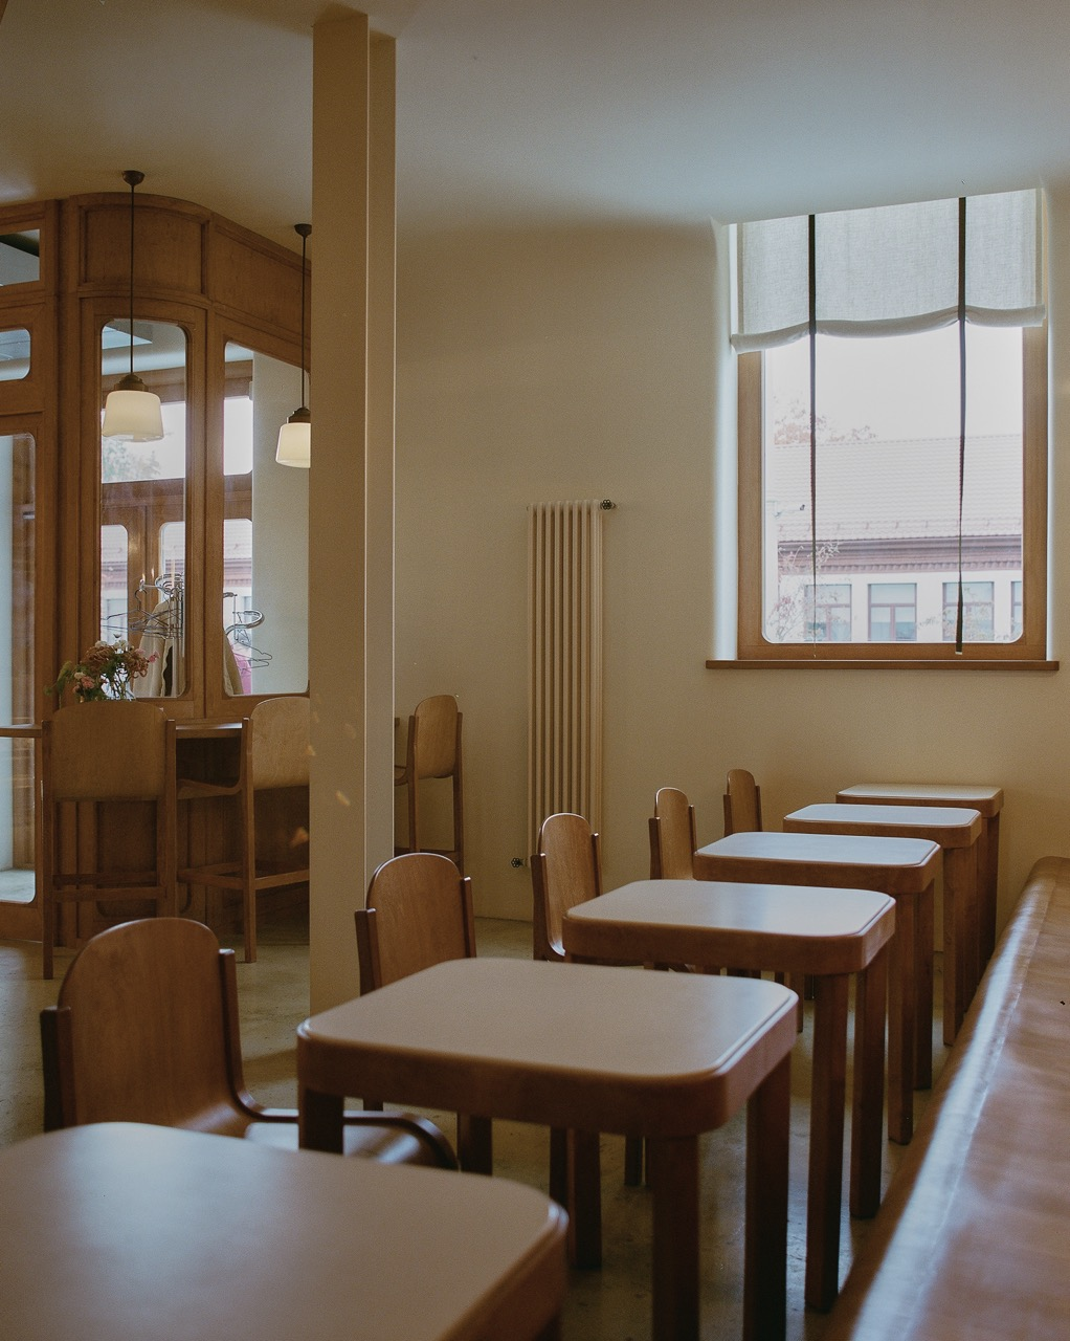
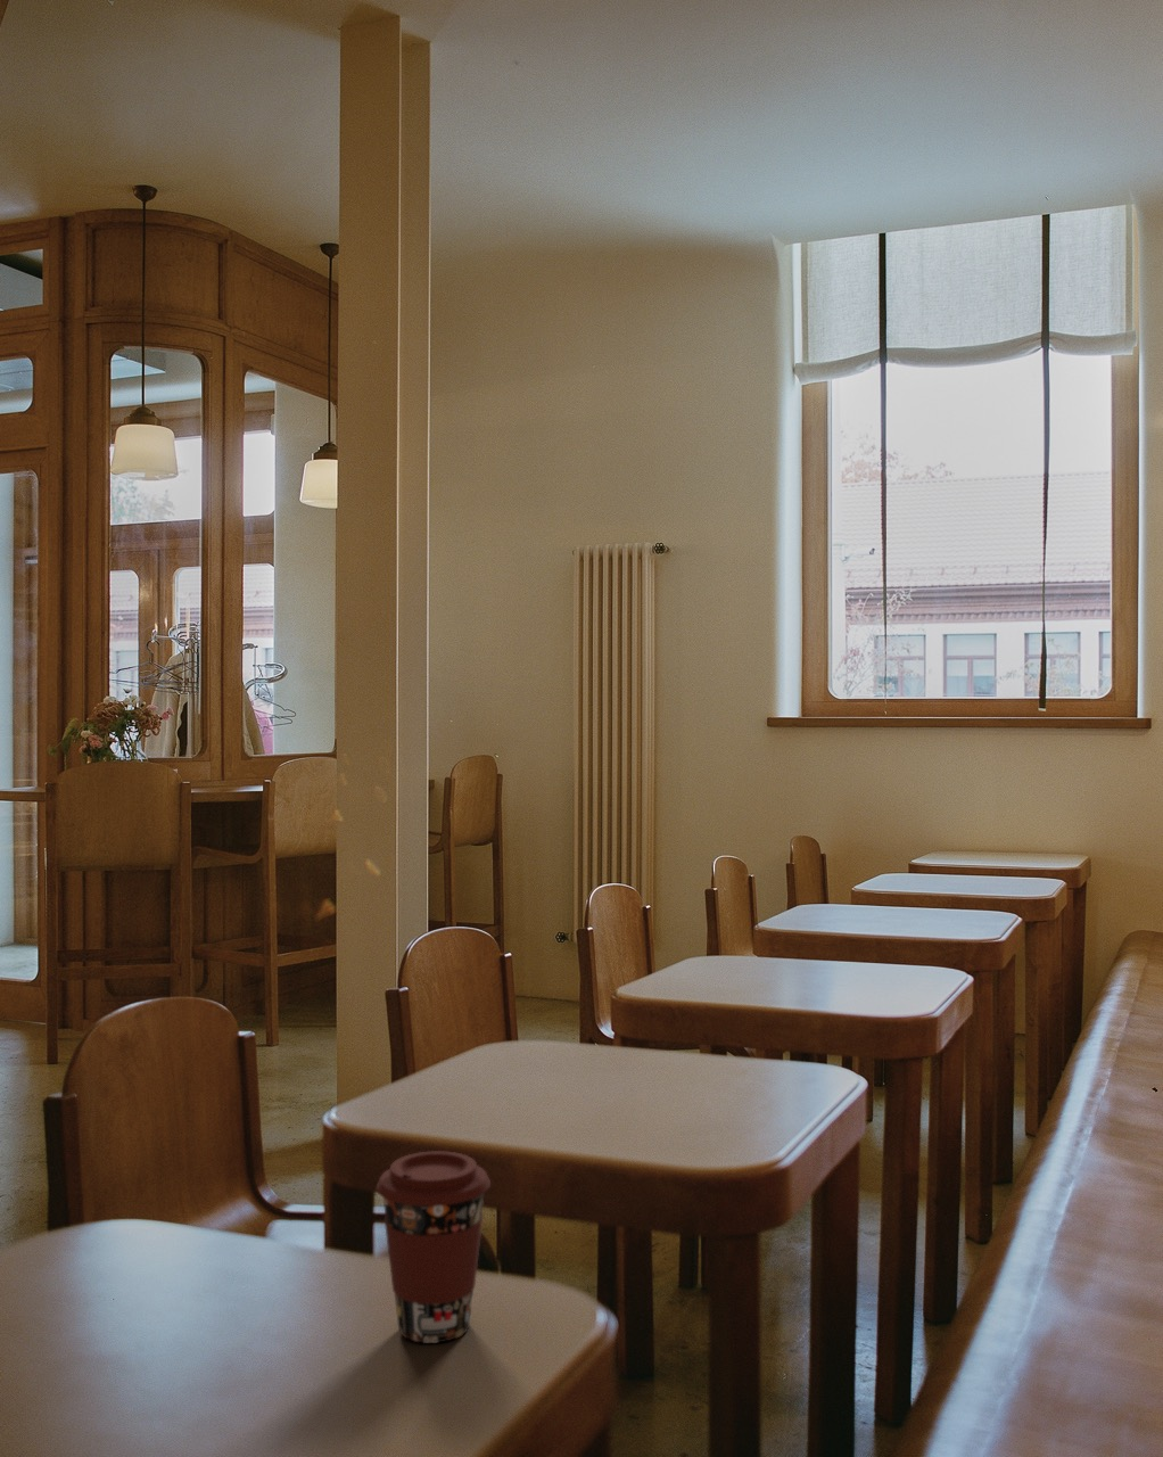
+ coffee cup [375,1150,491,1344]
